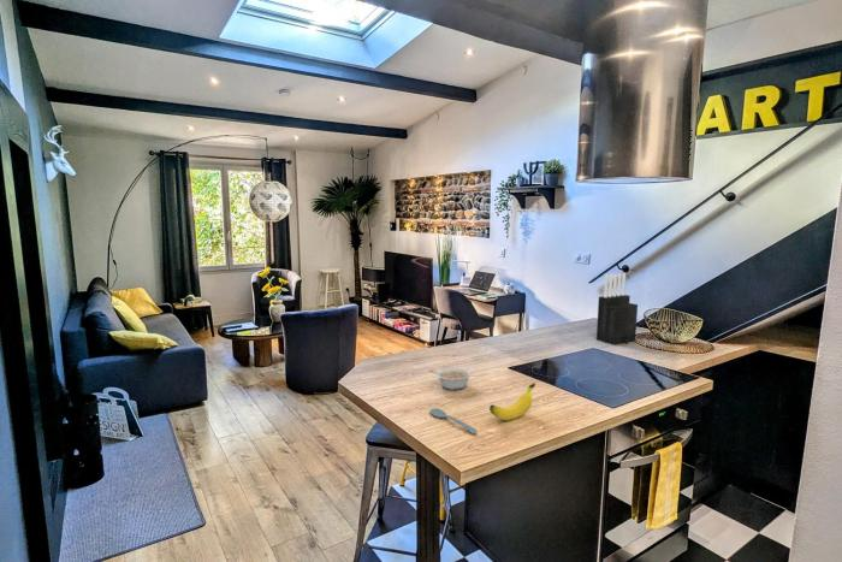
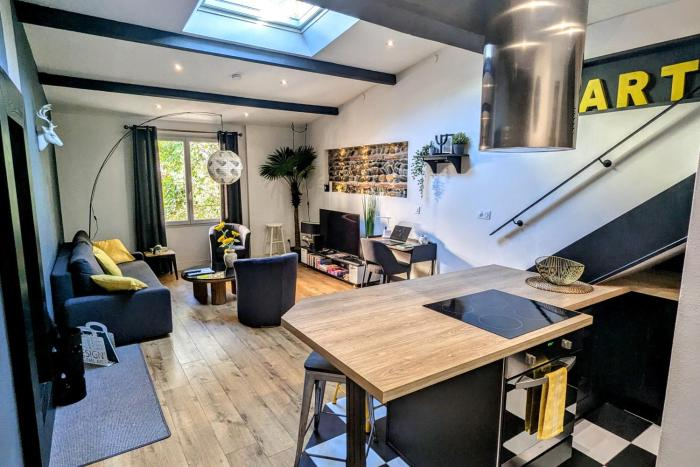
- knife block [595,272,639,345]
- legume [428,367,473,391]
- banana [488,383,536,421]
- spoon [429,408,479,436]
